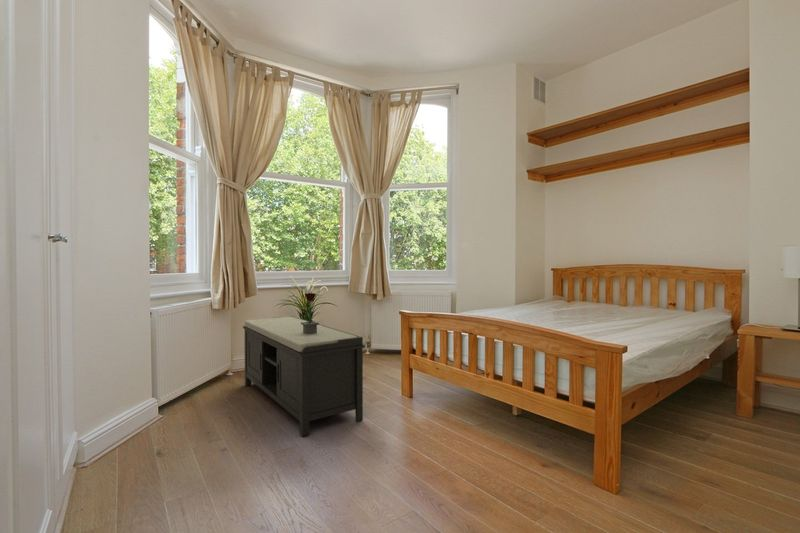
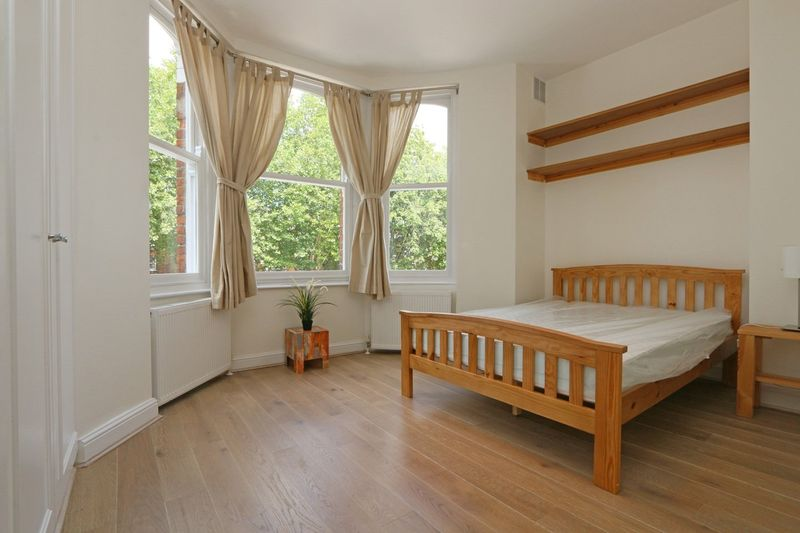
- bench [242,315,366,438]
- potted flower [301,292,320,334]
